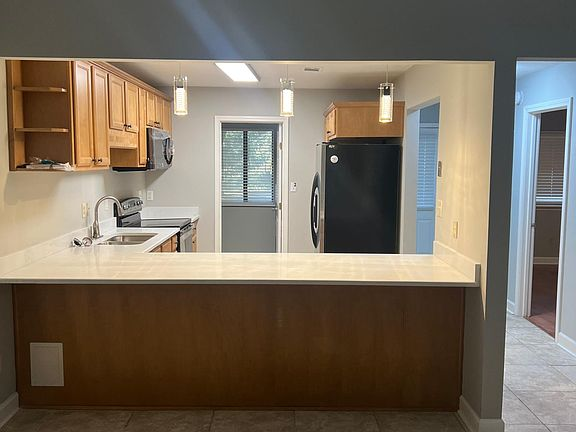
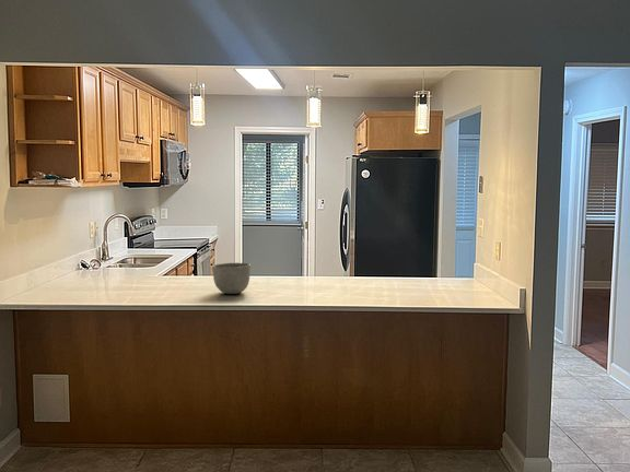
+ bowl [211,262,252,295]
